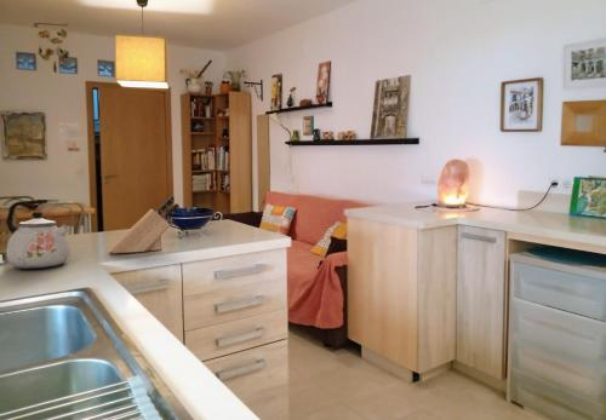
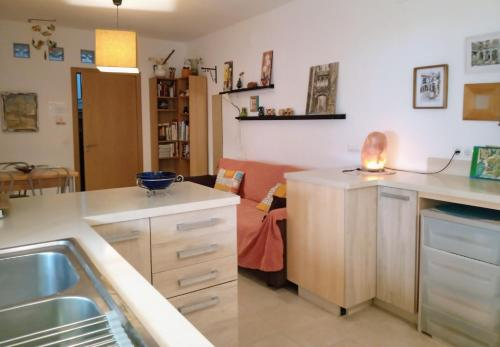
- kettle [5,199,72,270]
- knife block [109,195,181,254]
